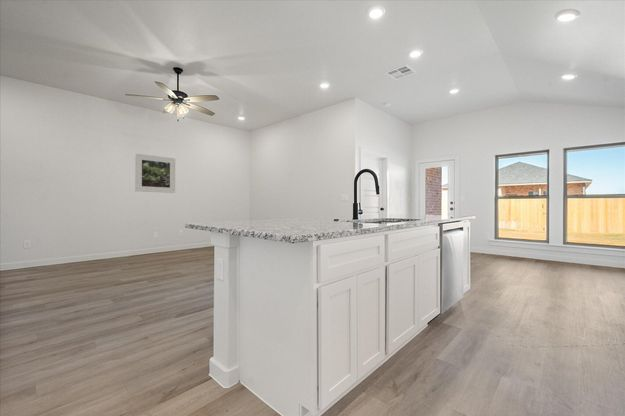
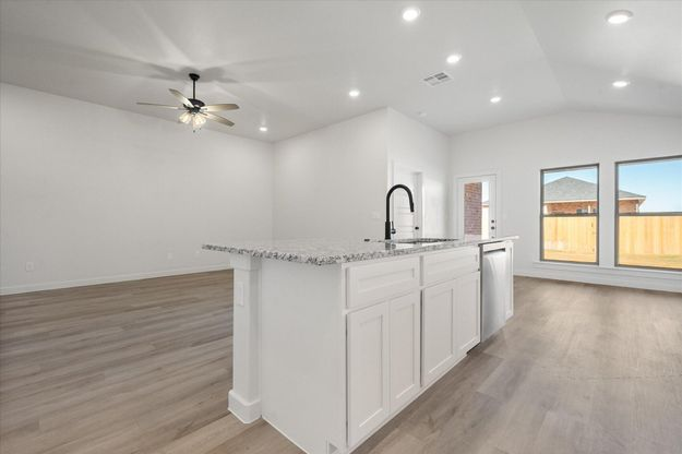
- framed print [134,153,176,194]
